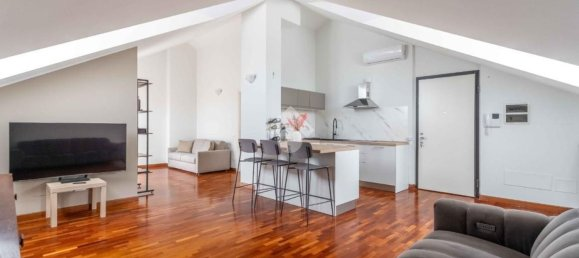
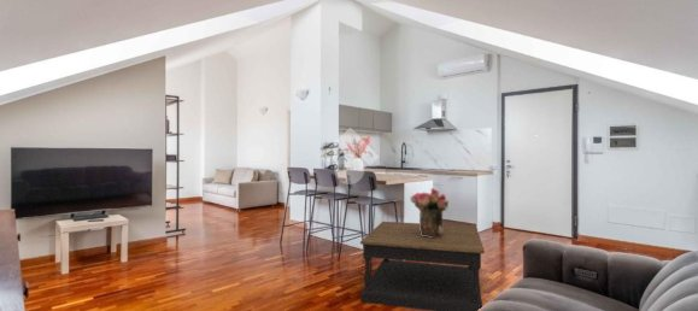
+ bouquet [409,187,450,237]
+ coffee table [359,221,486,311]
